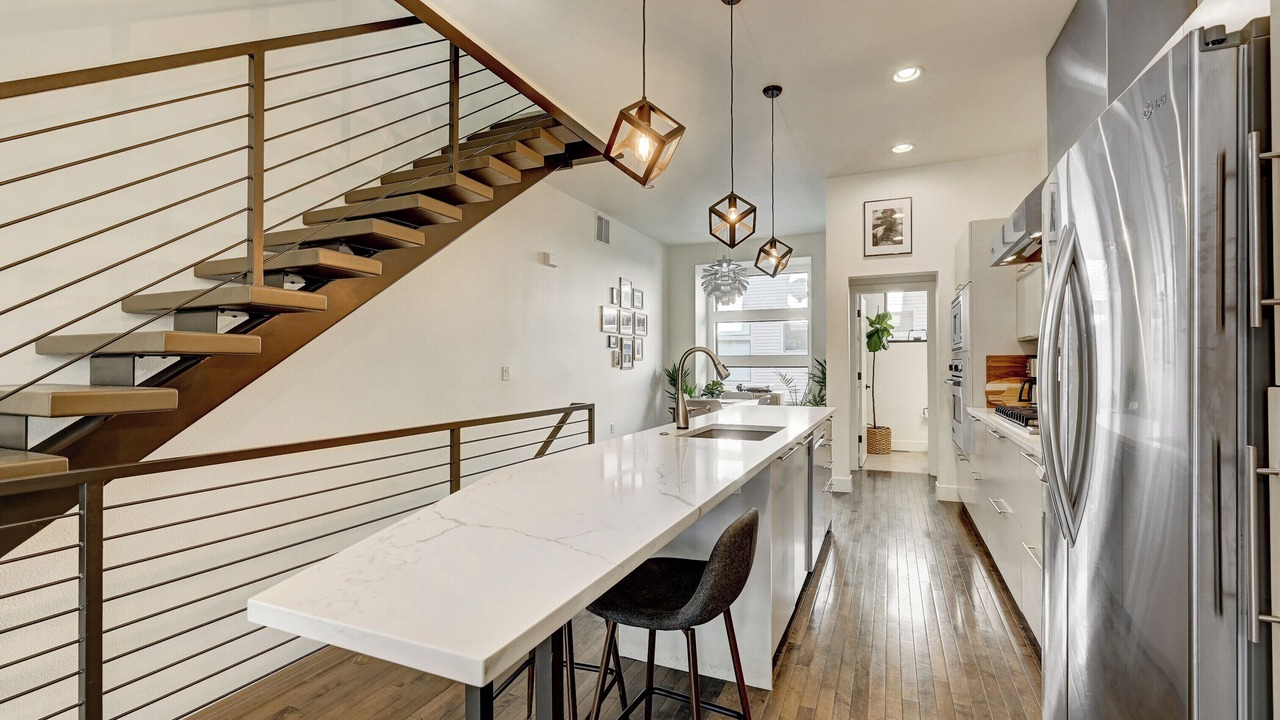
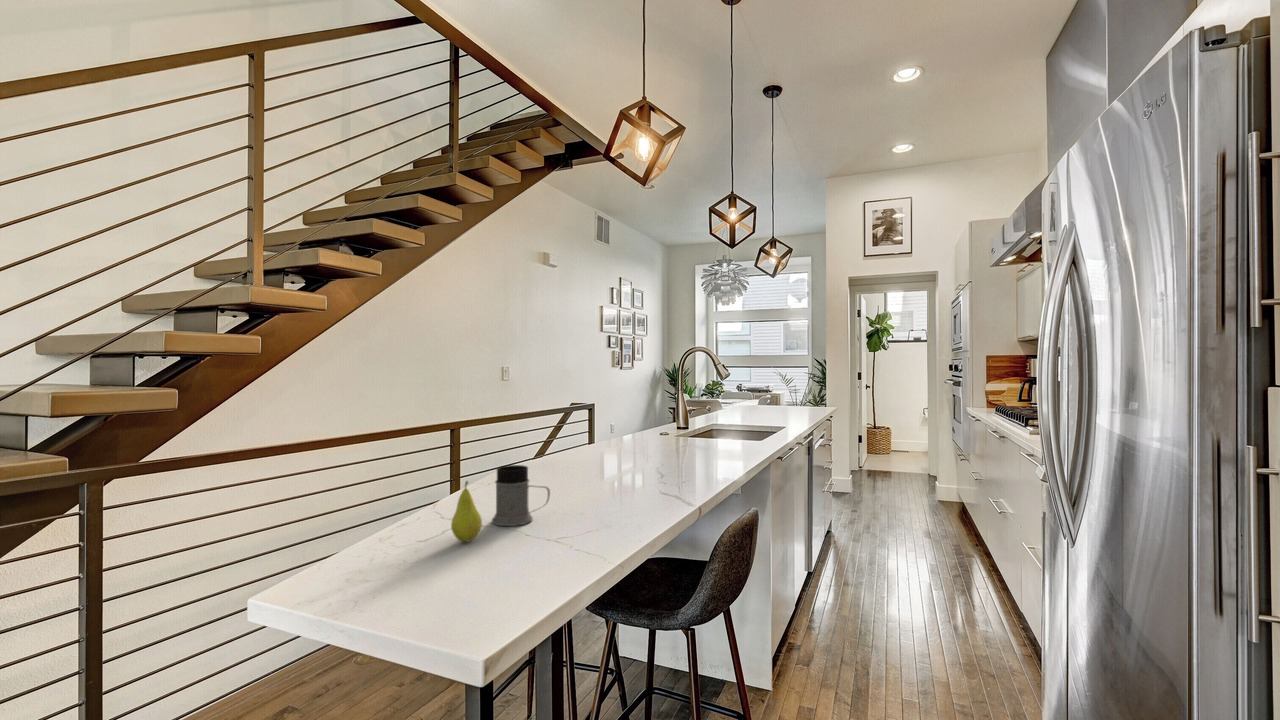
+ mug [491,464,551,527]
+ fruit [450,480,483,543]
